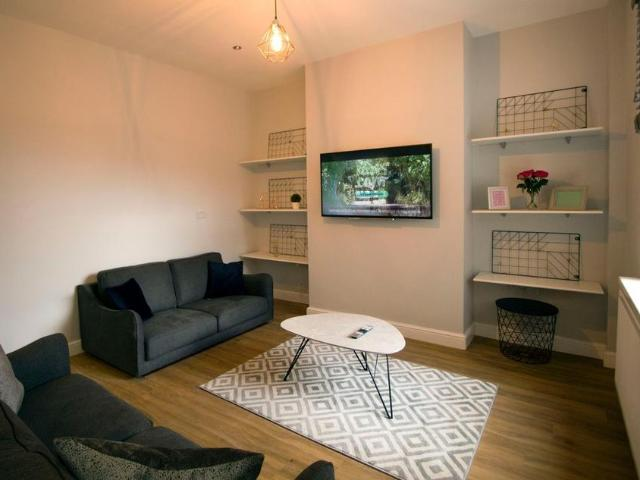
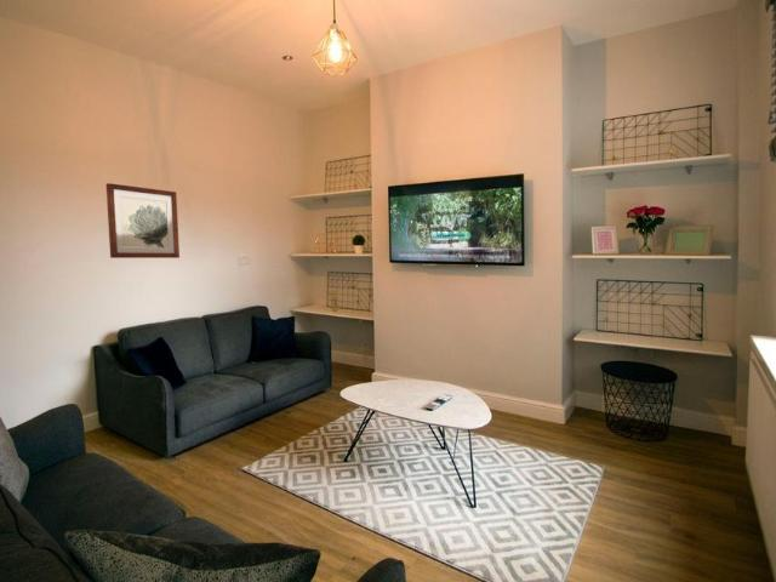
+ wall art [105,182,181,259]
